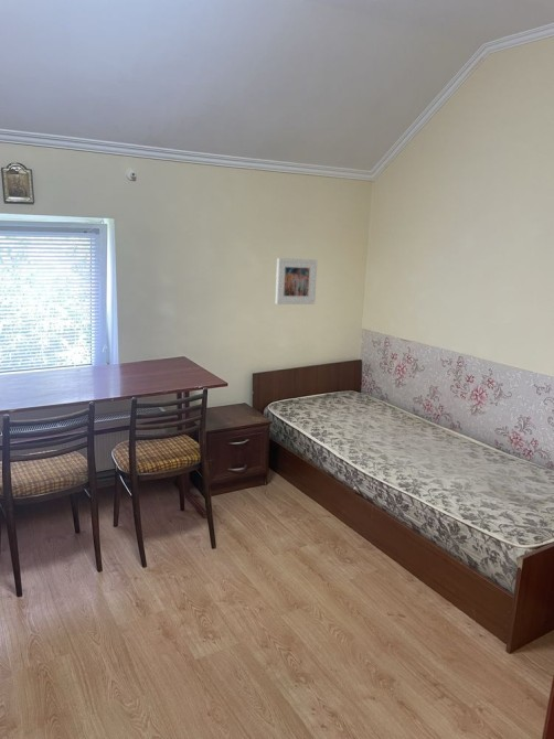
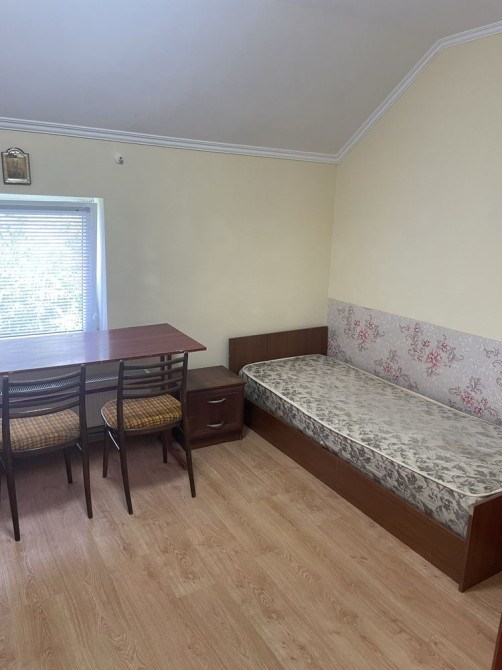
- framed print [274,257,318,306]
